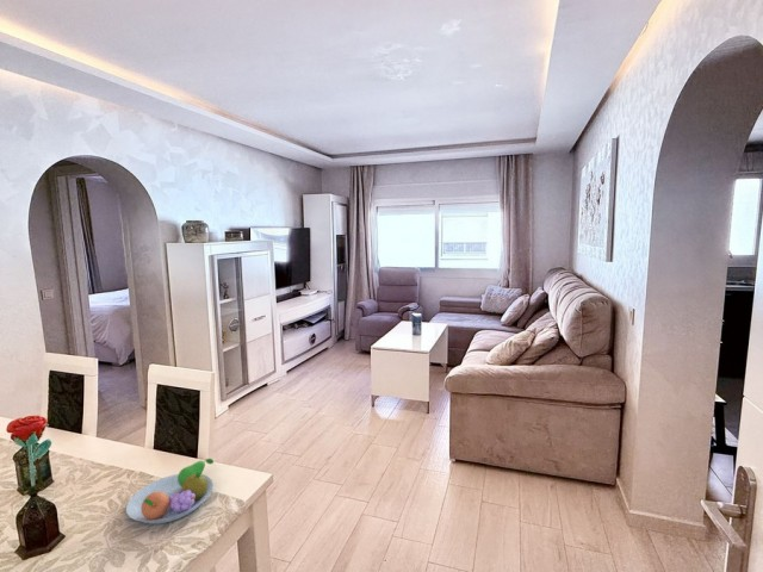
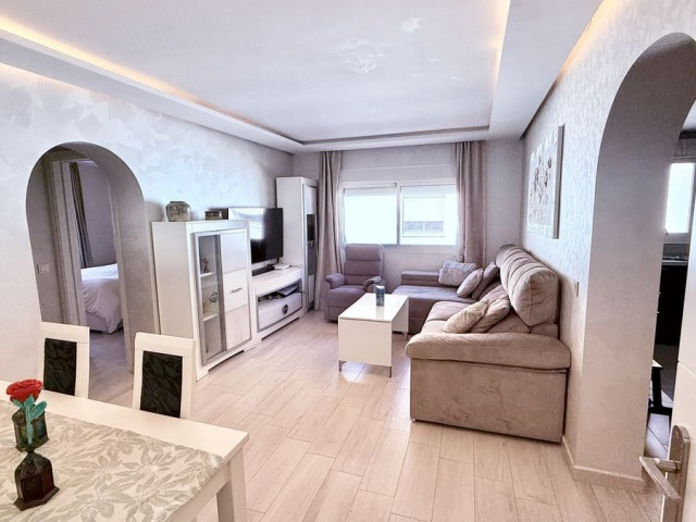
- fruit bowl [125,458,215,526]
